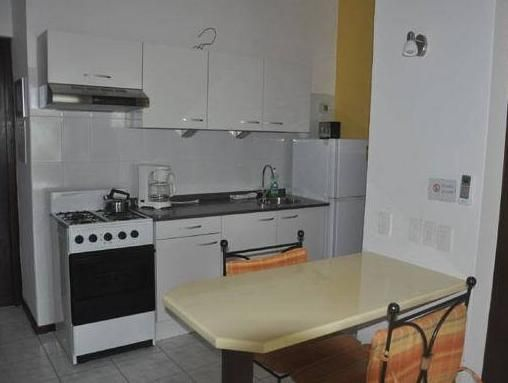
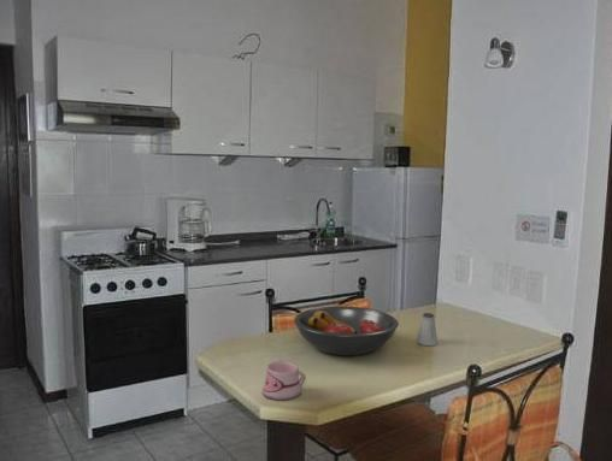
+ saltshaker [416,312,439,347]
+ mug [261,360,307,402]
+ fruit bowl [293,306,400,356]
